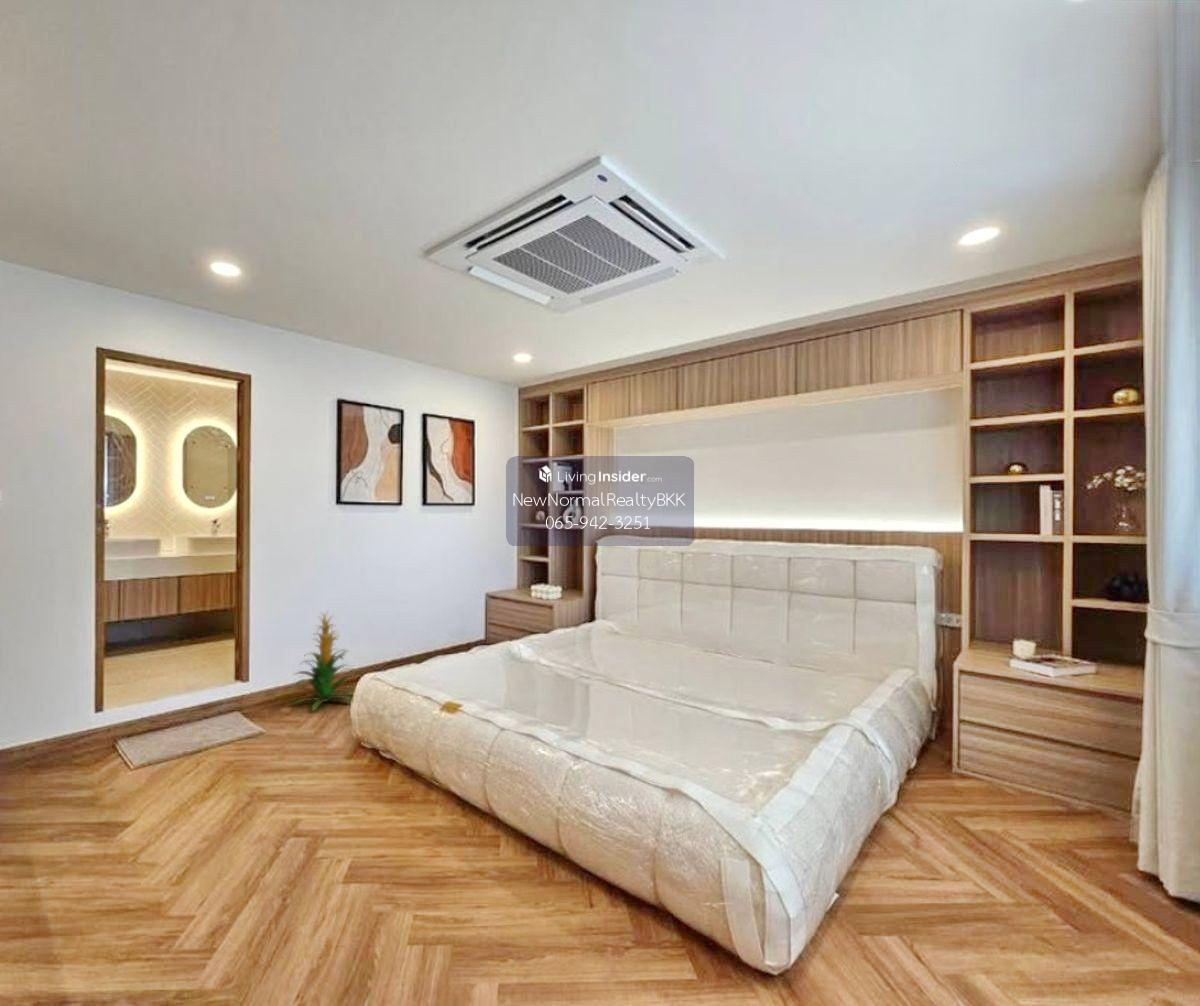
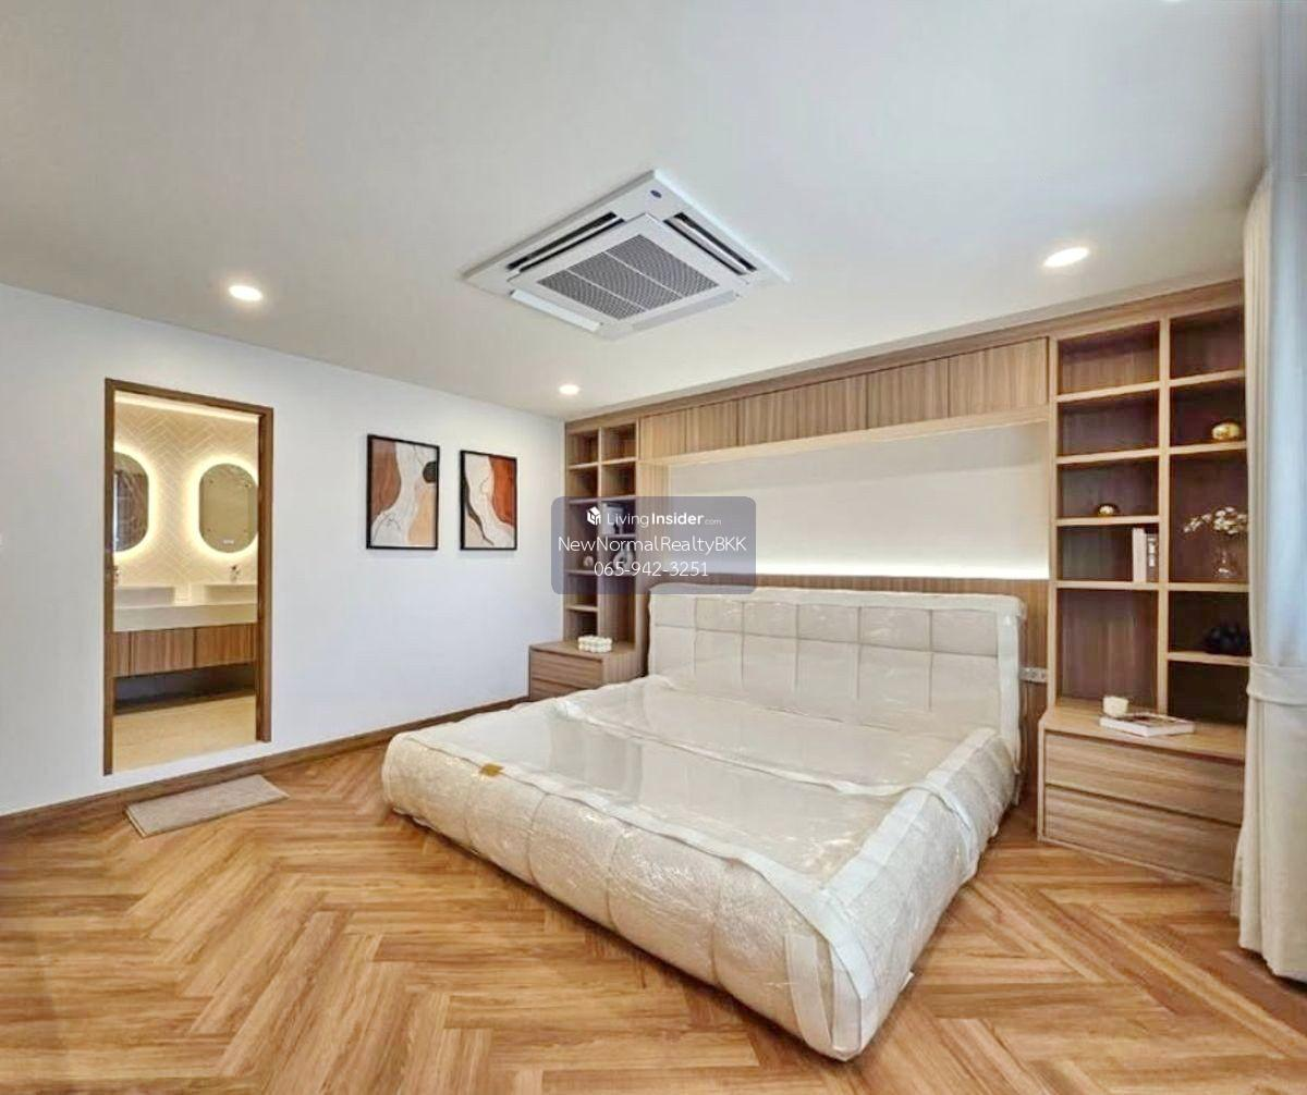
- indoor plant [290,608,357,712]
